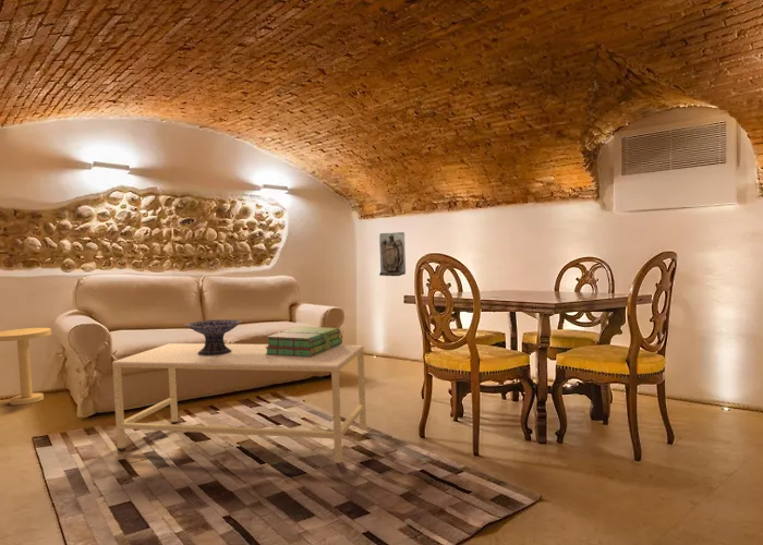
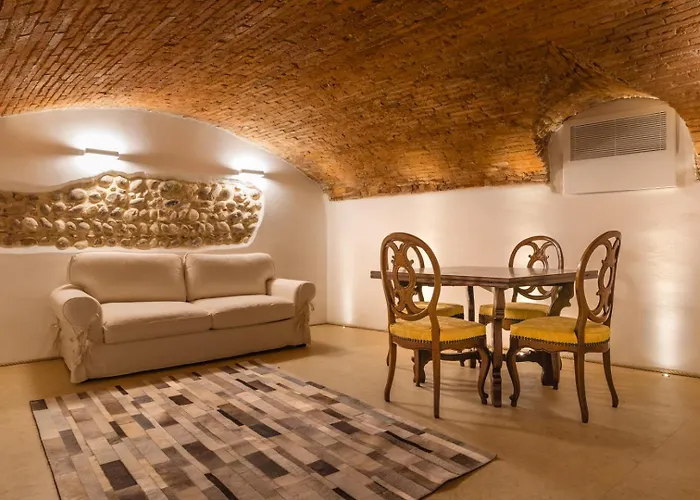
- wall sculpture [378,231,407,277]
- stack of books [265,326,343,358]
- side table [0,327,52,405]
- decorative bowl [183,318,244,355]
- coffee table [111,342,367,464]
